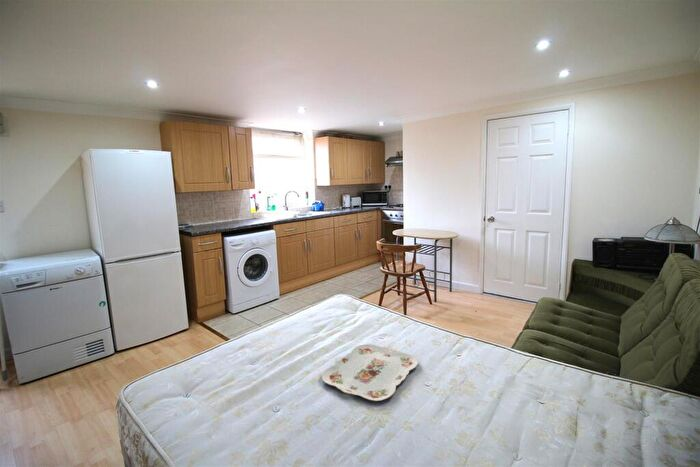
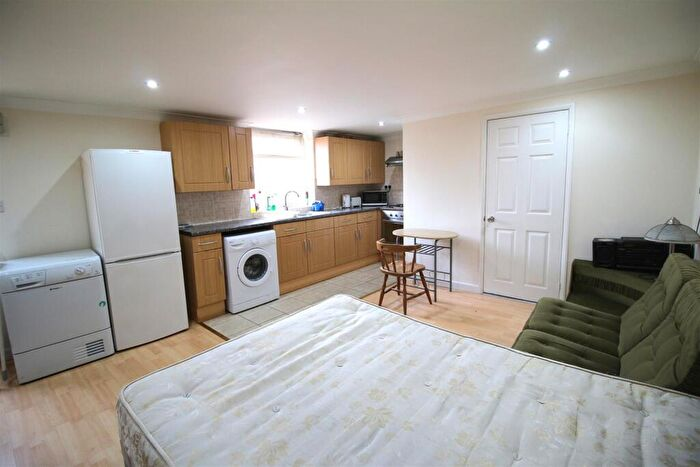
- serving tray [321,344,419,402]
